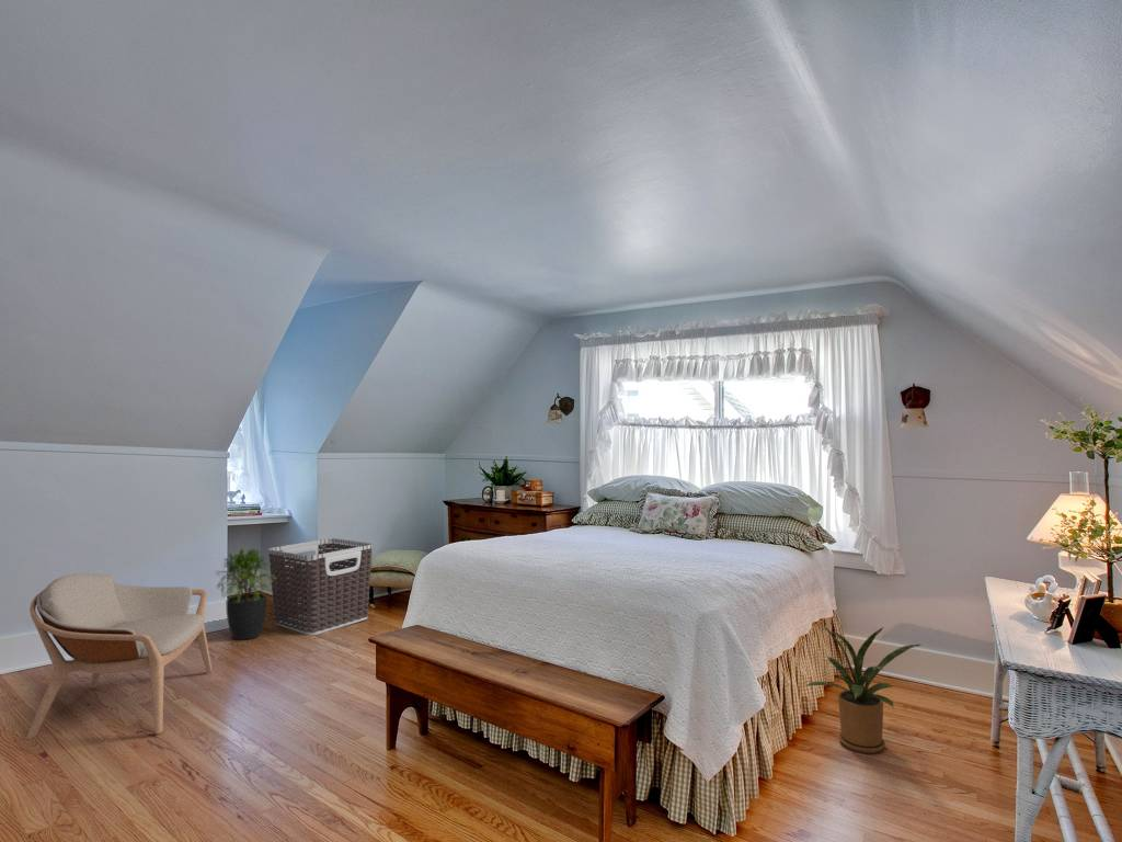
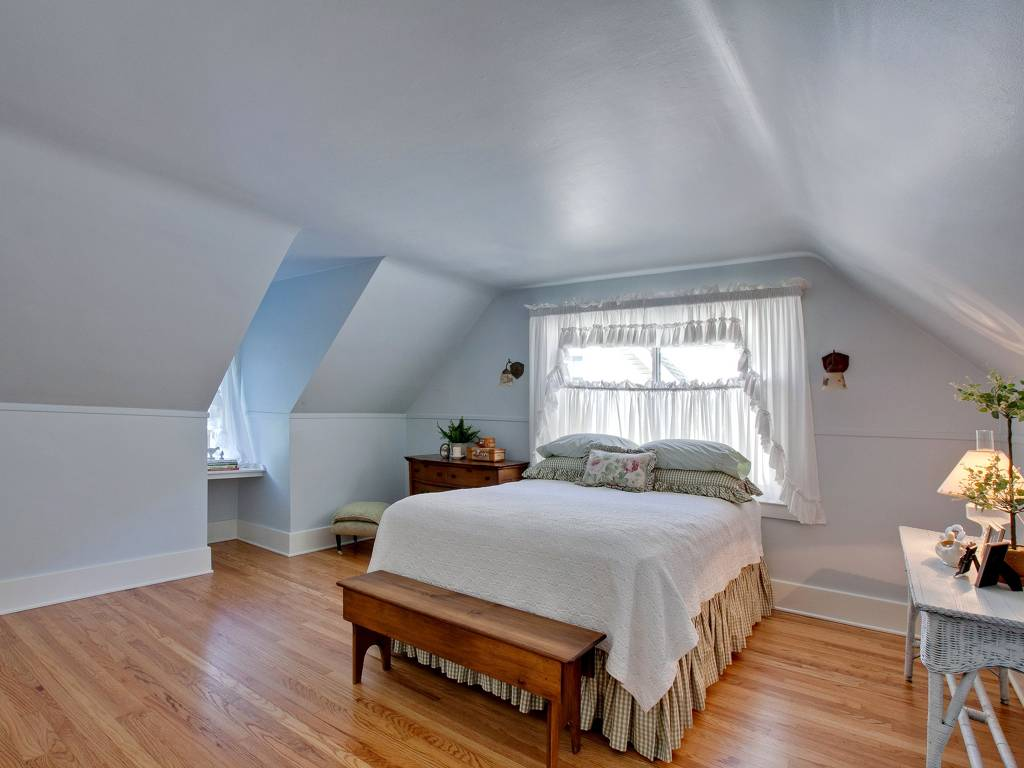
- potted plant [213,546,276,641]
- clothes hamper [266,537,374,636]
- house plant [804,623,921,754]
- armchair [25,572,213,739]
